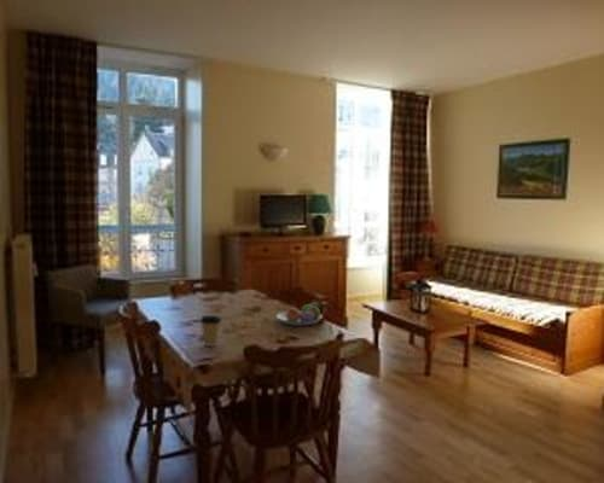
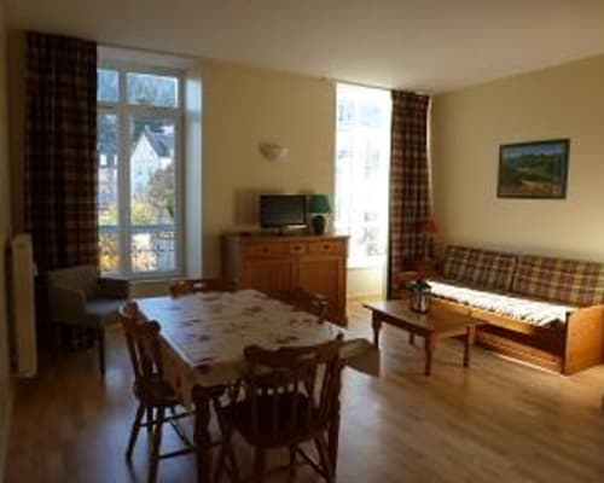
- coffee cup [199,314,223,348]
- fruit bowl [275,302,324,326]
